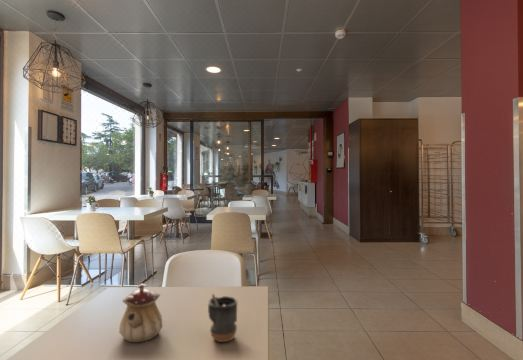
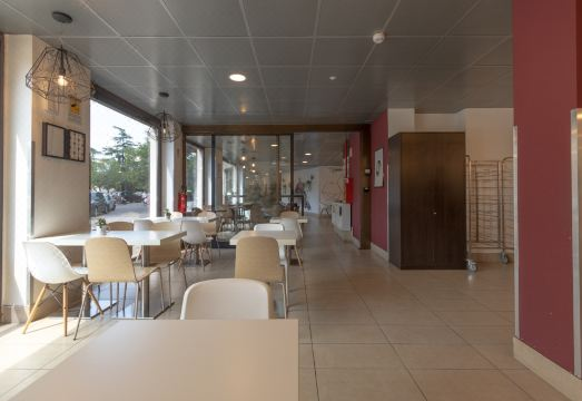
- mug [207,293,238,343]
- teapot [118,283,164,343]
